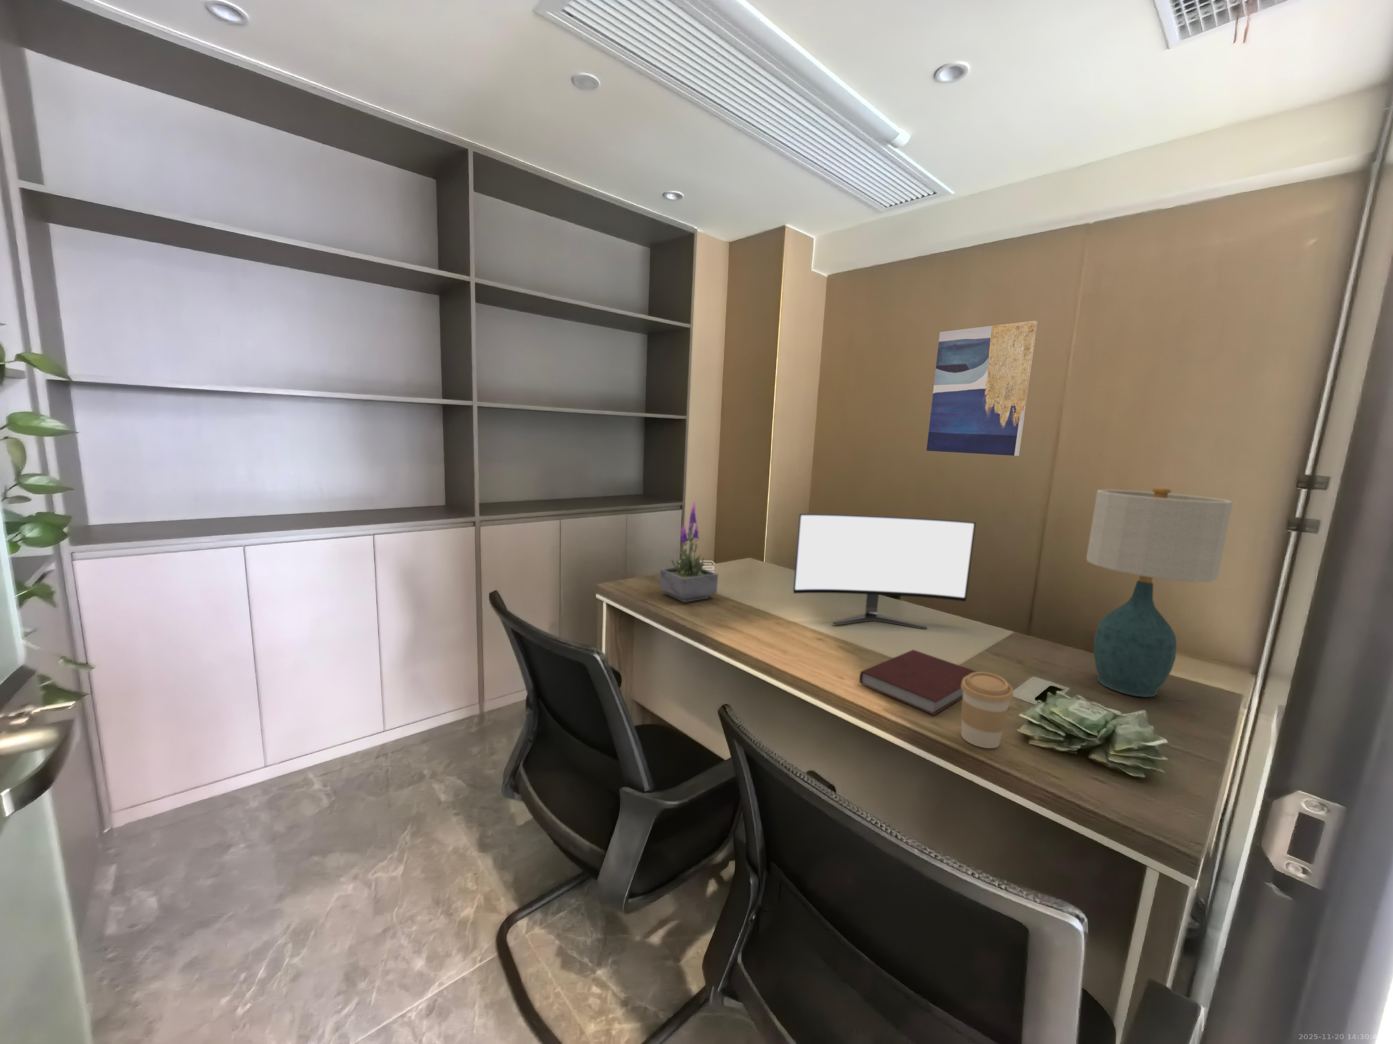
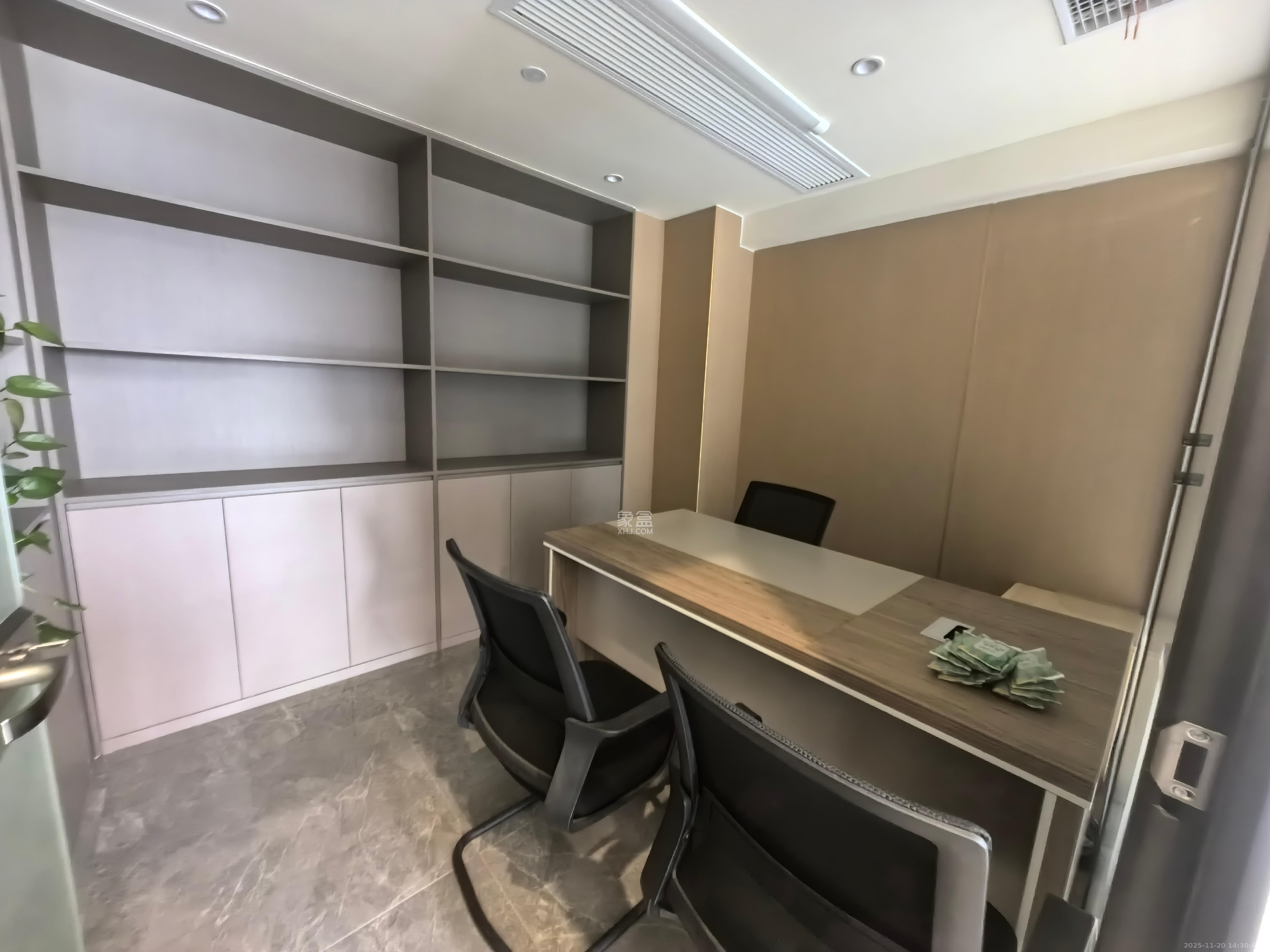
- table lamp [1086,487,1233,697]
- coffee cup [961,671,1013,749]
- wall art [926,320,1038,456]
- monitor [793,513,976,629]
- notebook [859,649,978,715]
- potted plant [659,500,718,602]
